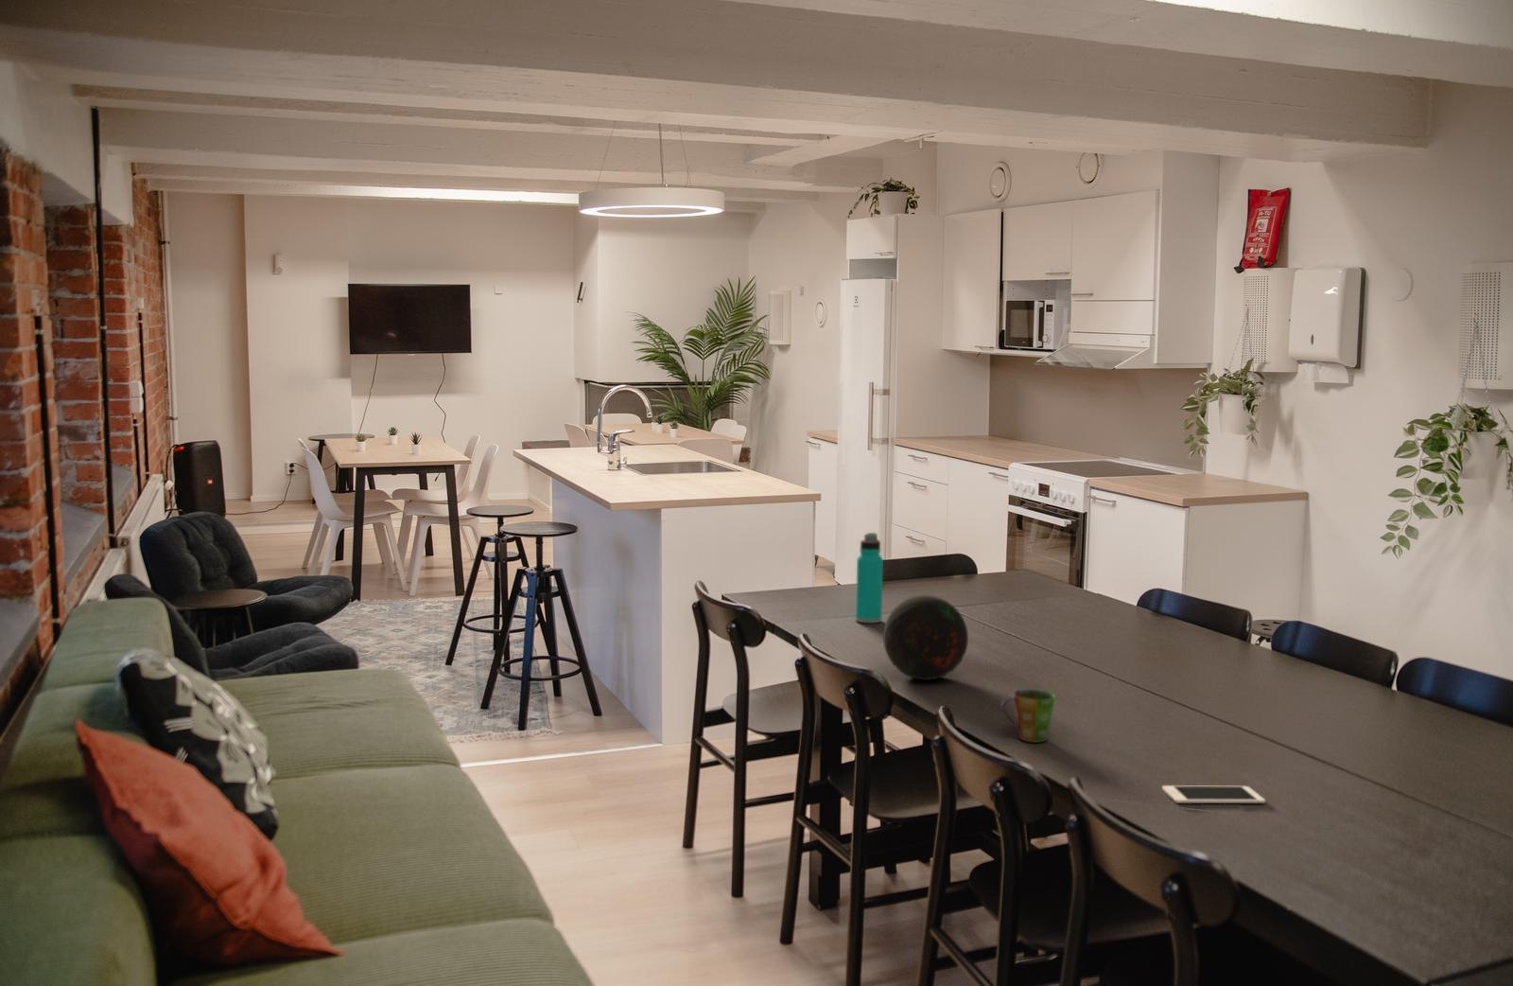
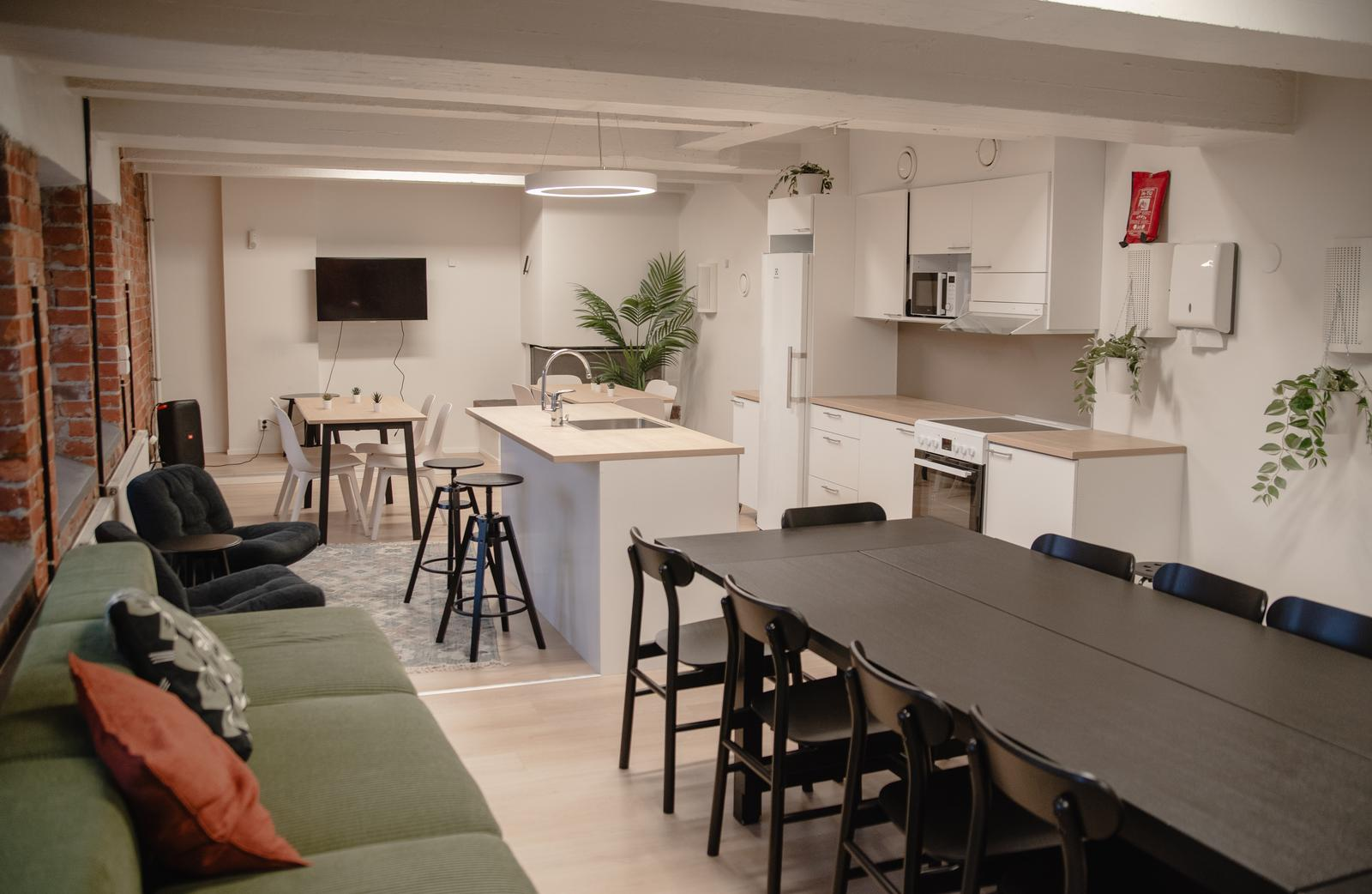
- cell phone [1161,784,1266,804]
- water bottle [855,532,884,623]
- cup [999,689,1056,743]
- decorative orb [882,594,969,682]
